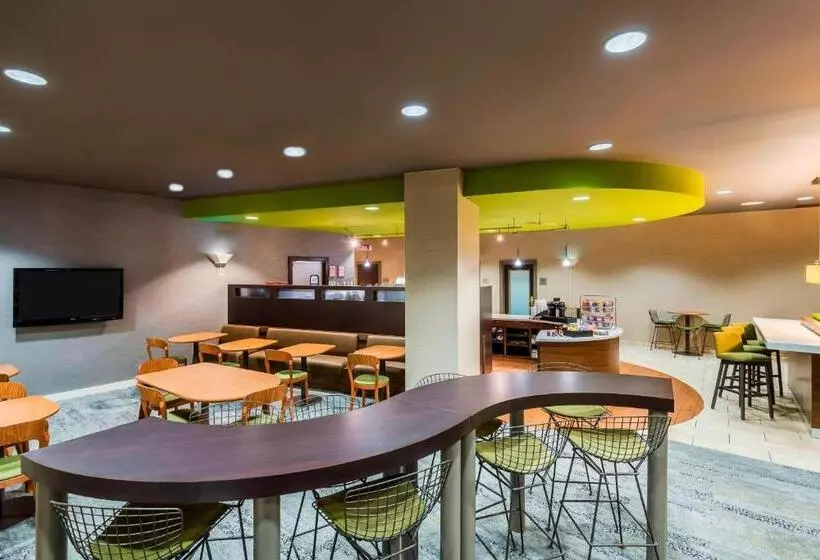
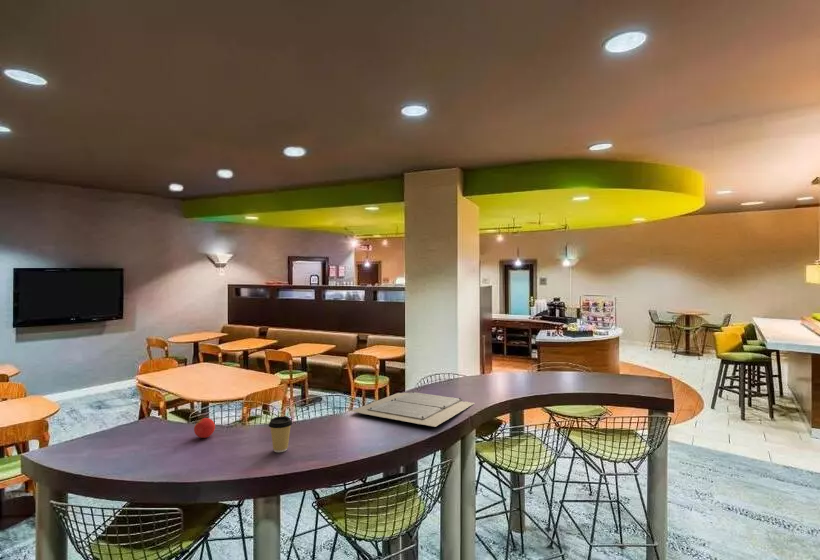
+ fruit [193,417,216,439]
+ memorial plaque [351,391,476,428]
+ coffee cup [268,415,293,453]
